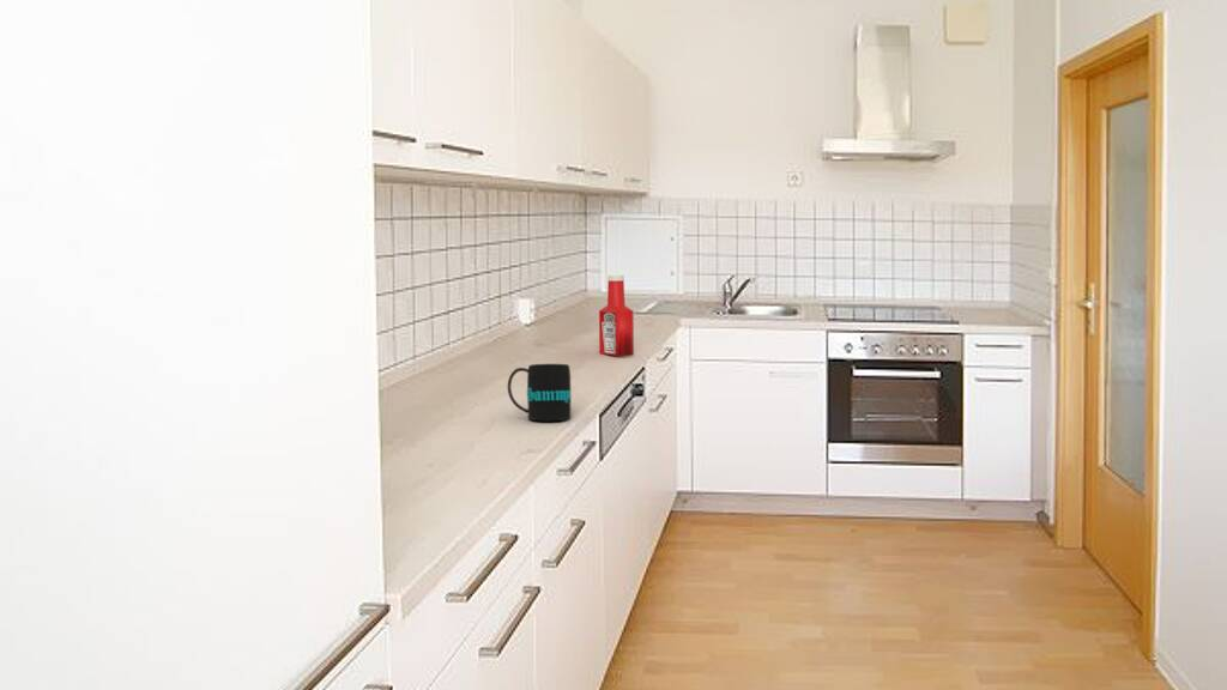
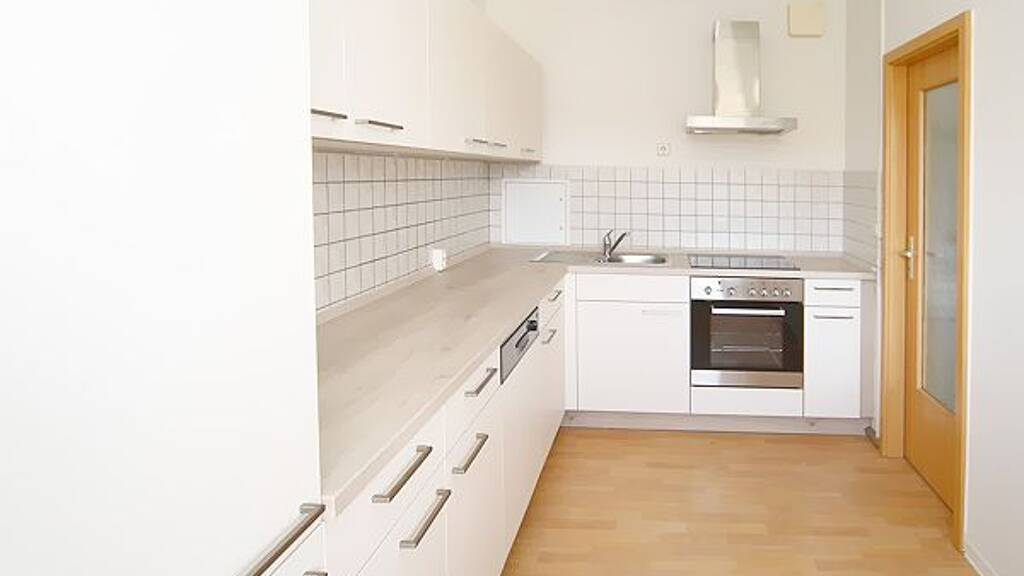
- soap bottle [598,274,635,357]
- mug [507,363,572,422]
